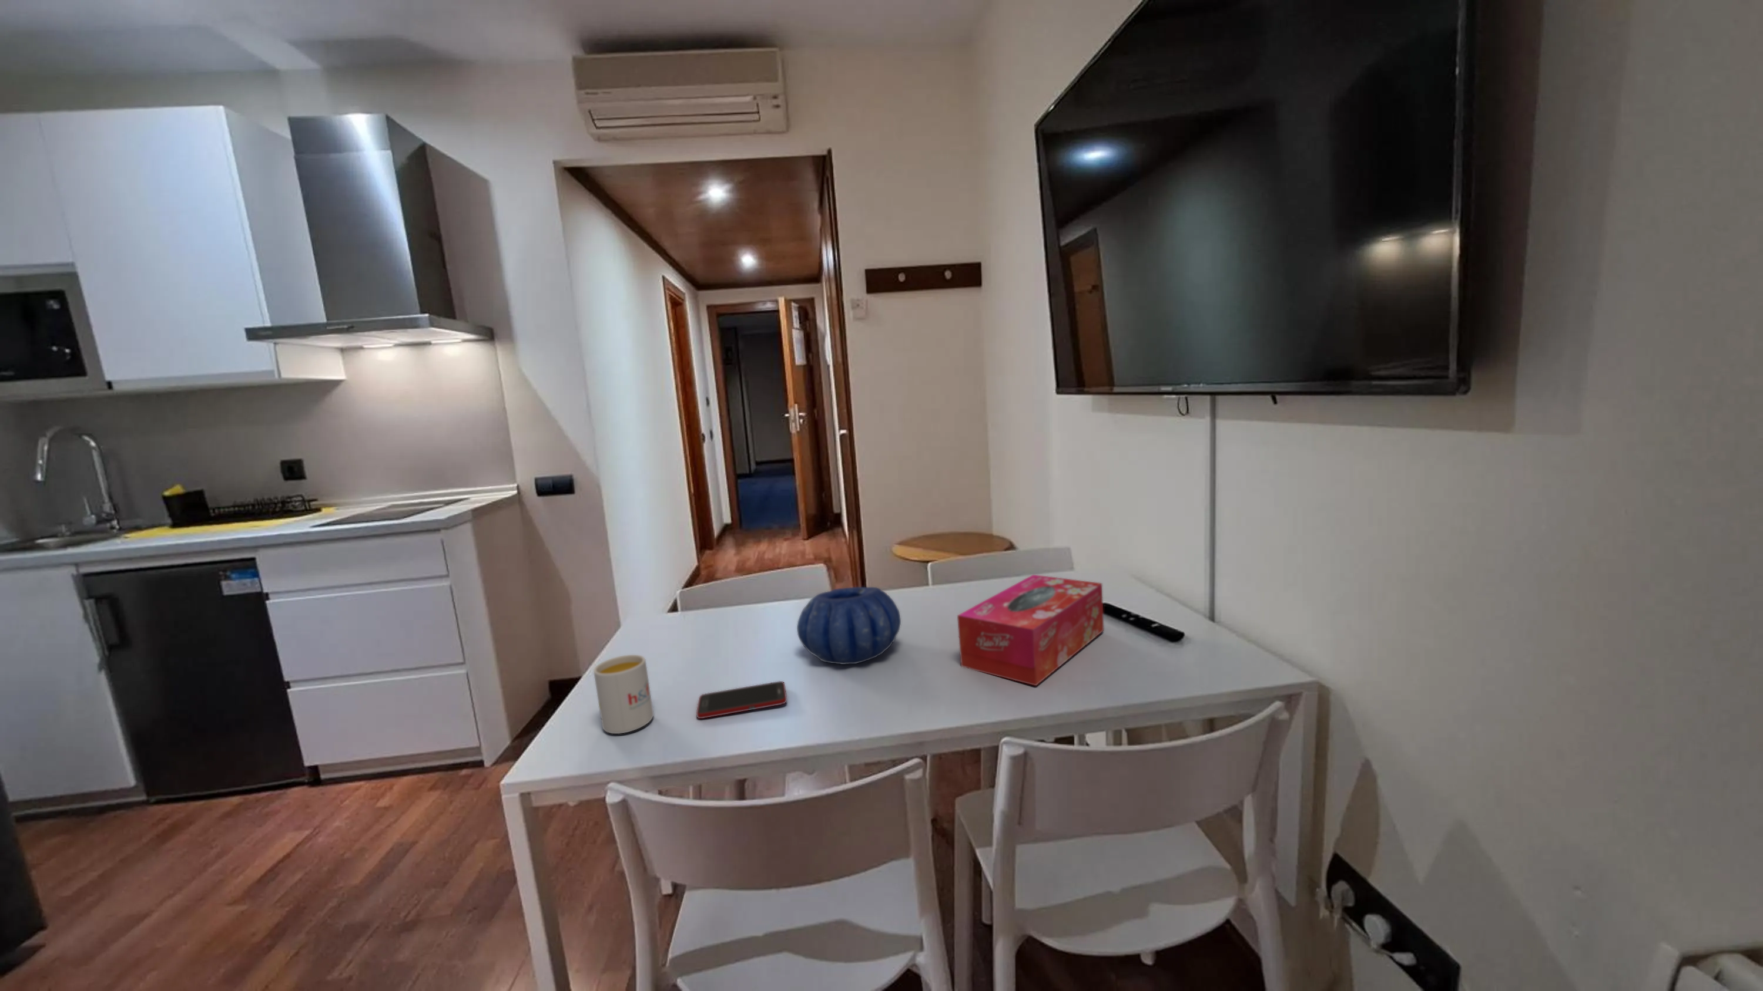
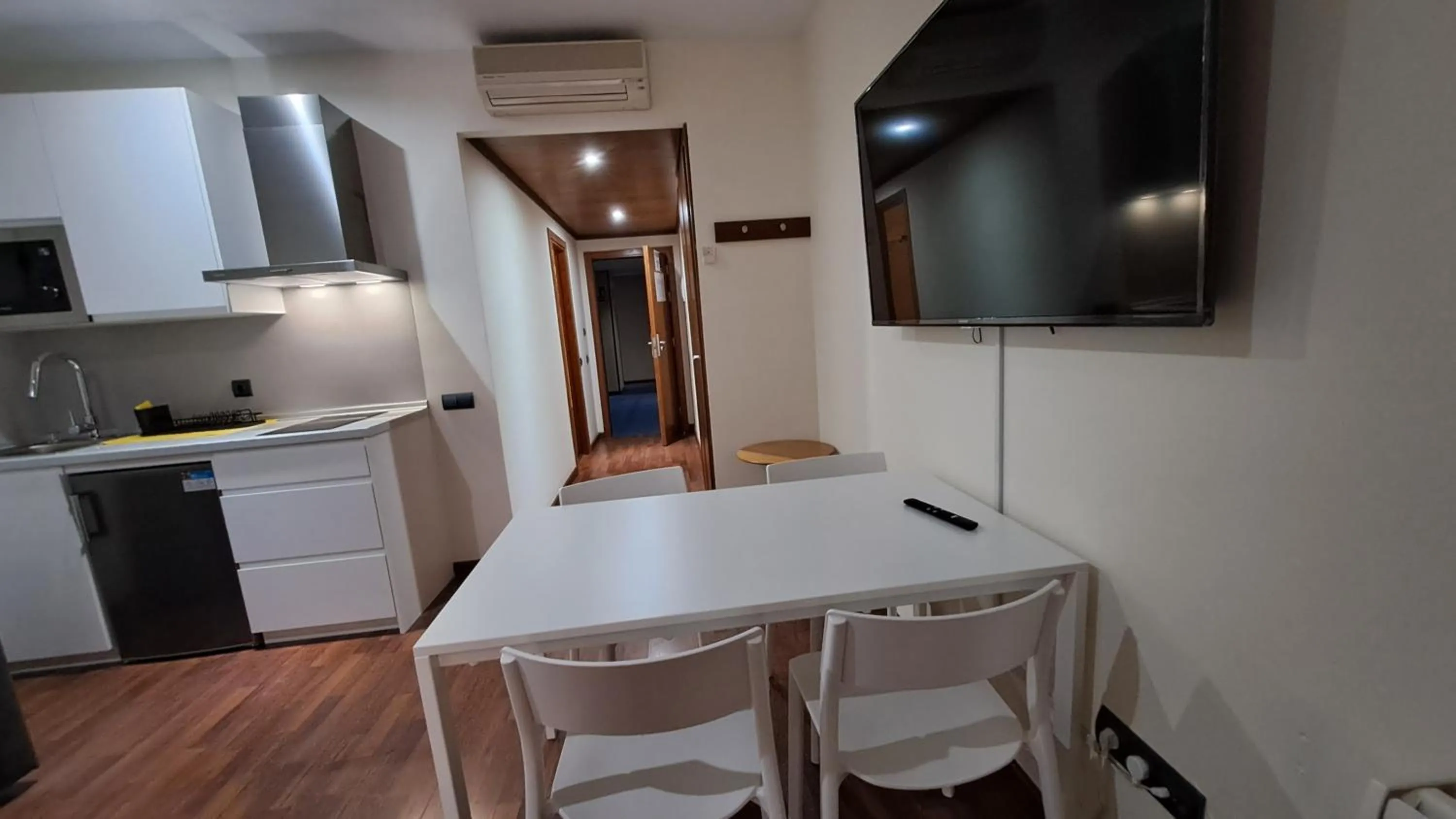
- cell phone [696,680,787,719]
- mug [593,655,654,734]
- decorative bowl [797,587,902,666]
- tissue box [957,575,1104,686]
